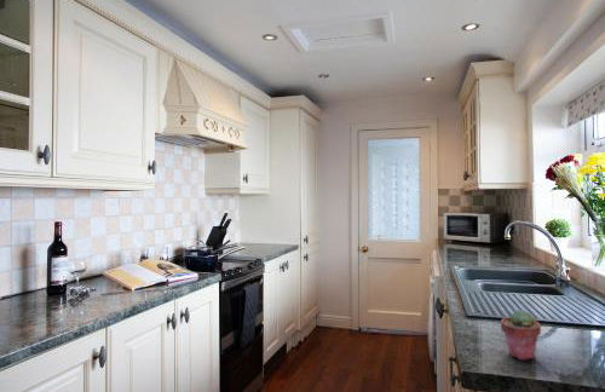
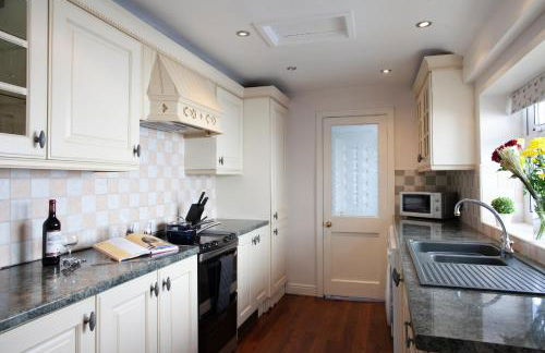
- potted succulent [500,307,542,361]
